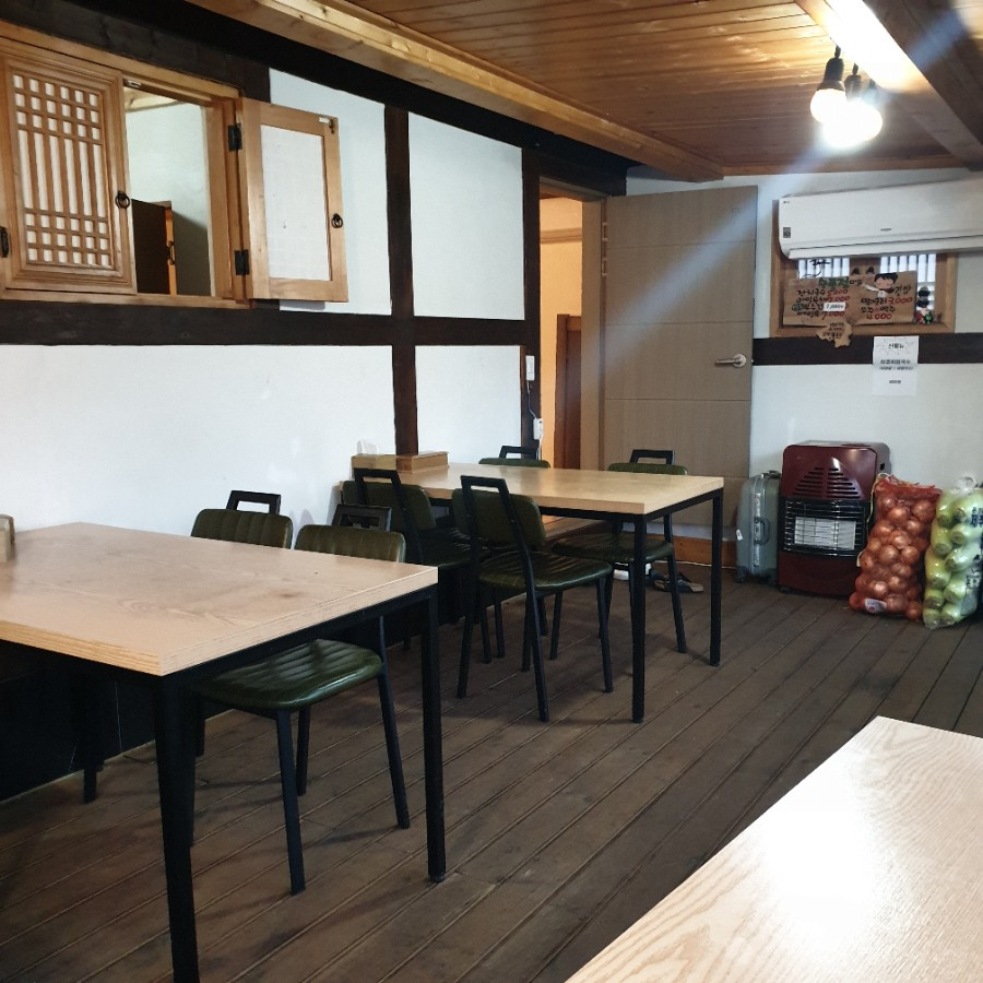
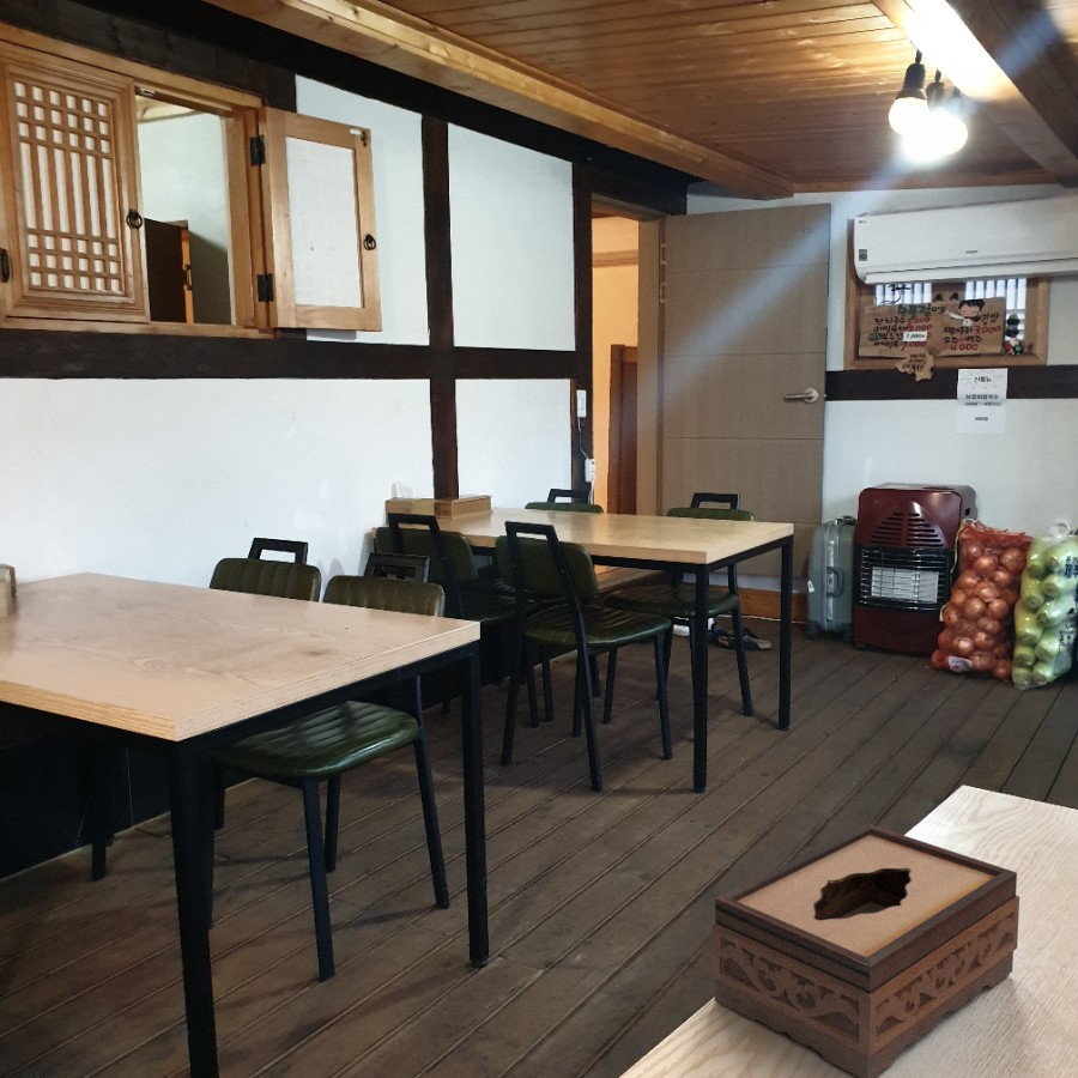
+ tissue box [710,823,1021,1078]
